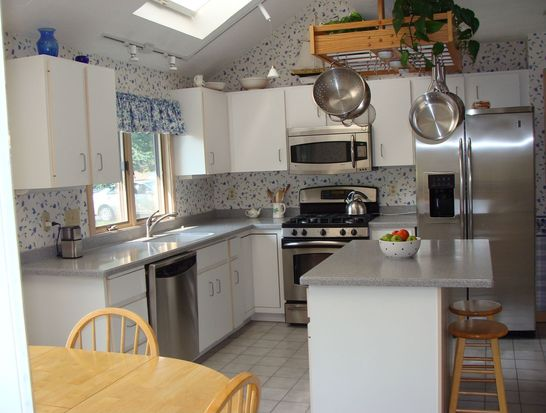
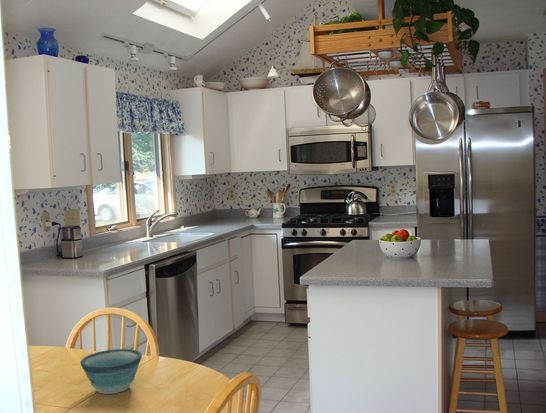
+ bowl [79,348,143,395]
